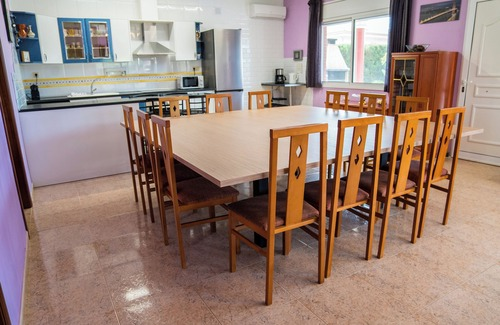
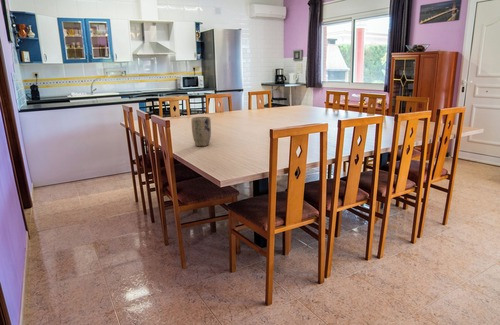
+ plant pot [190,116,212,147]
